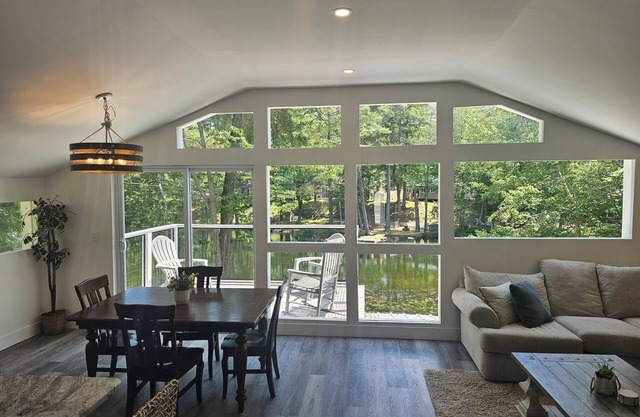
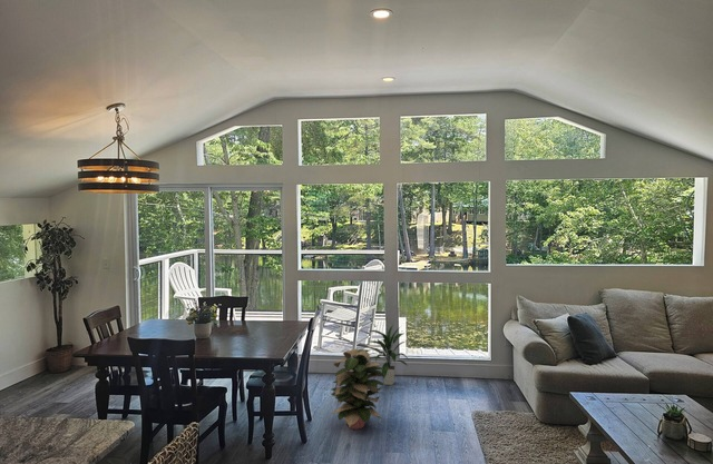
+ decorative plant [330,348,385,431]
+ indoor plant [365,324,409,386]
